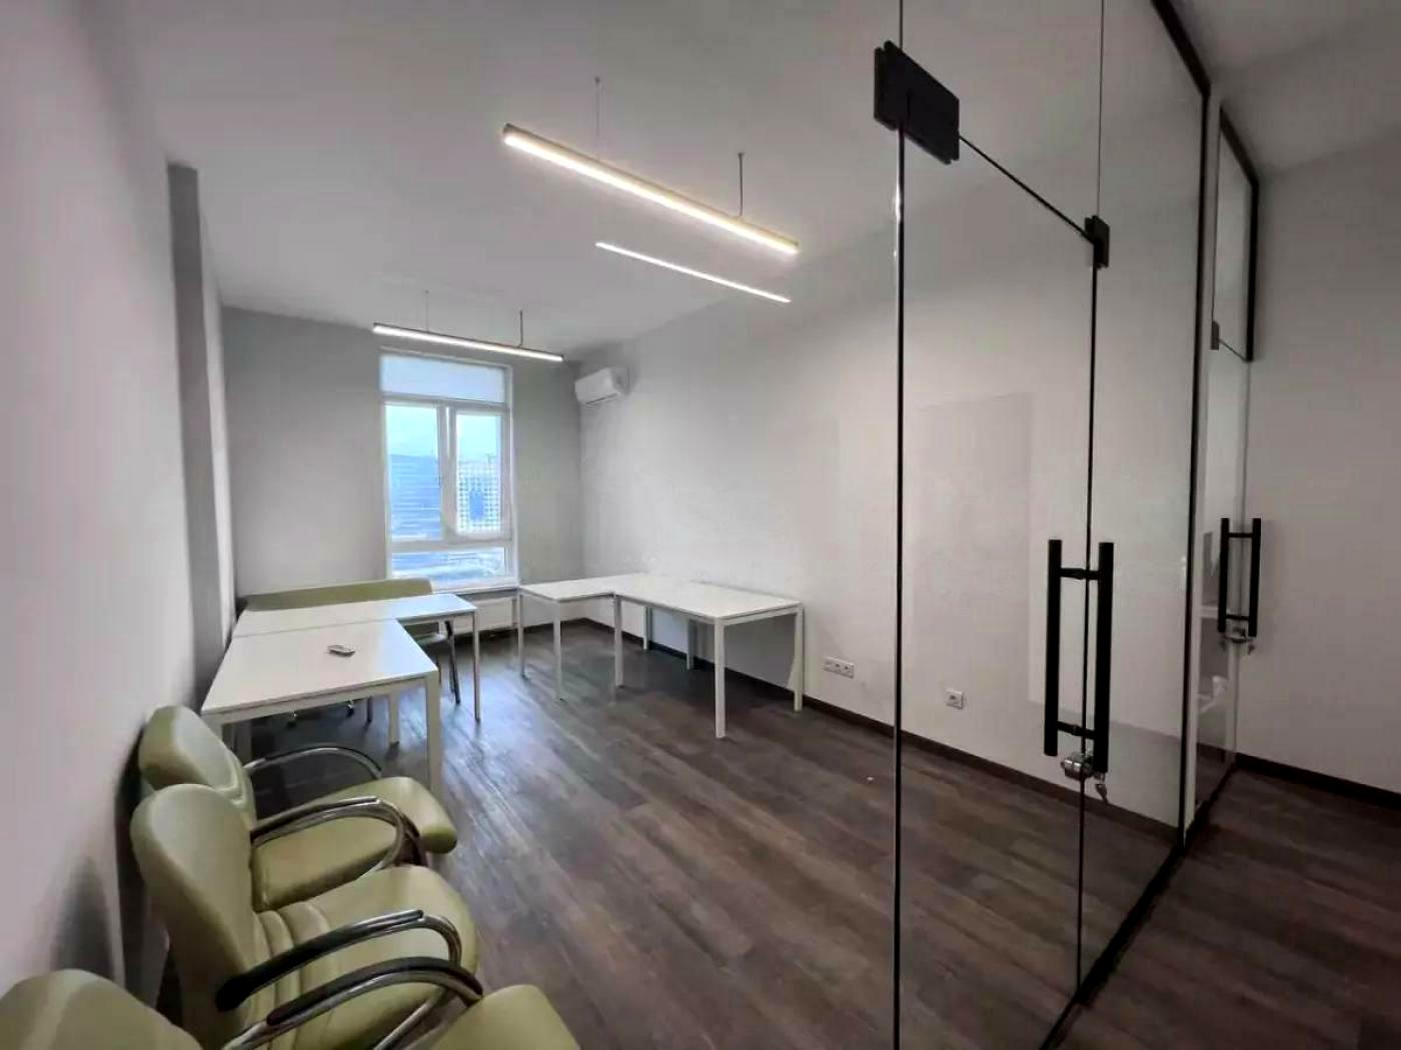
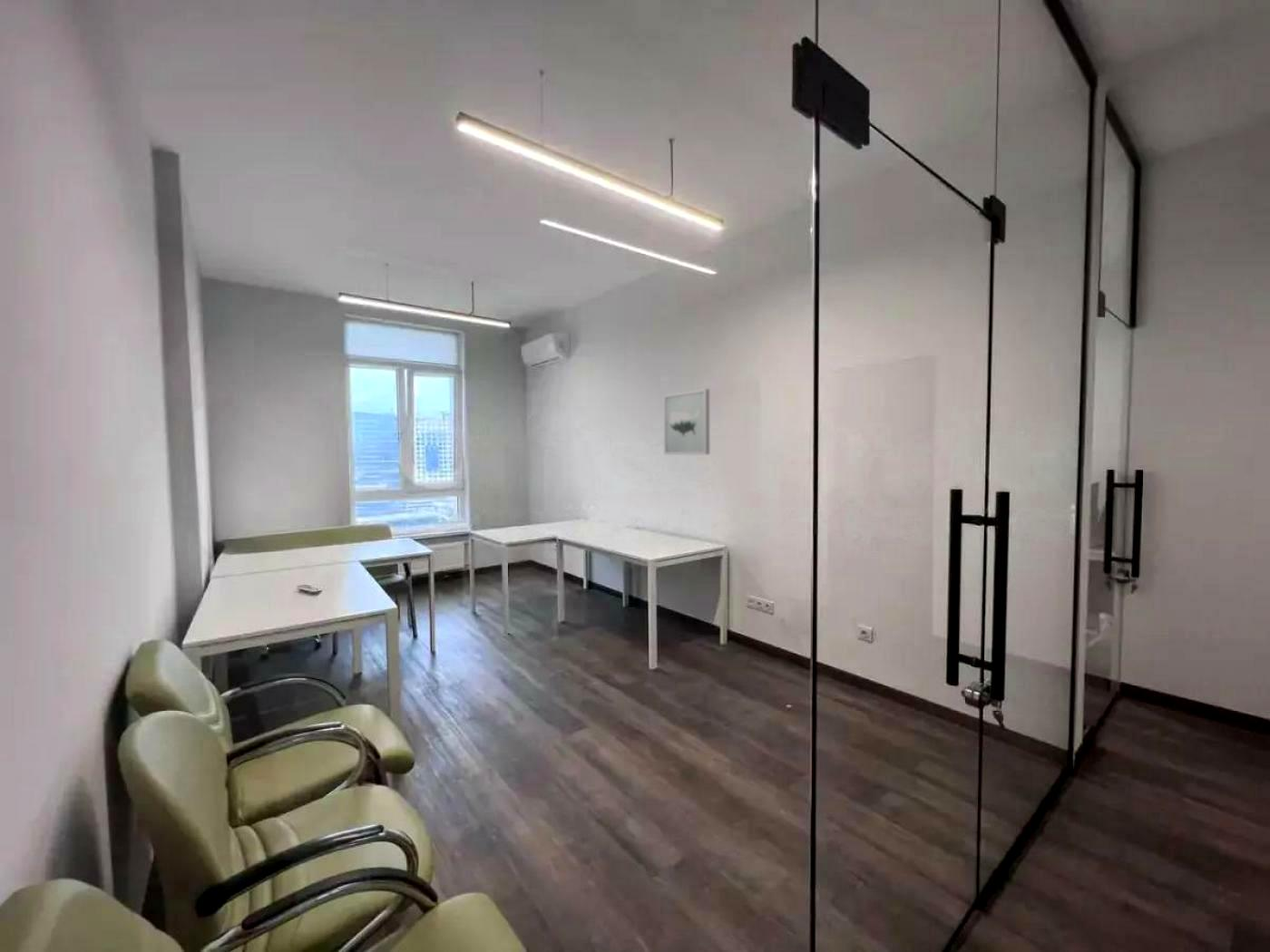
+ wall art [662,388,710,456]
